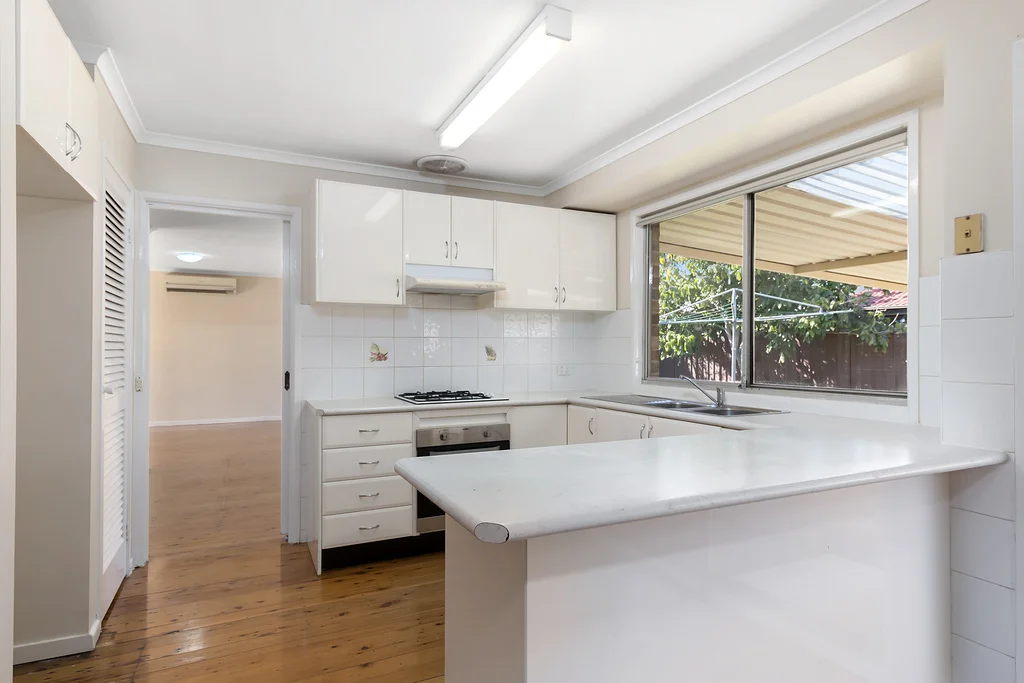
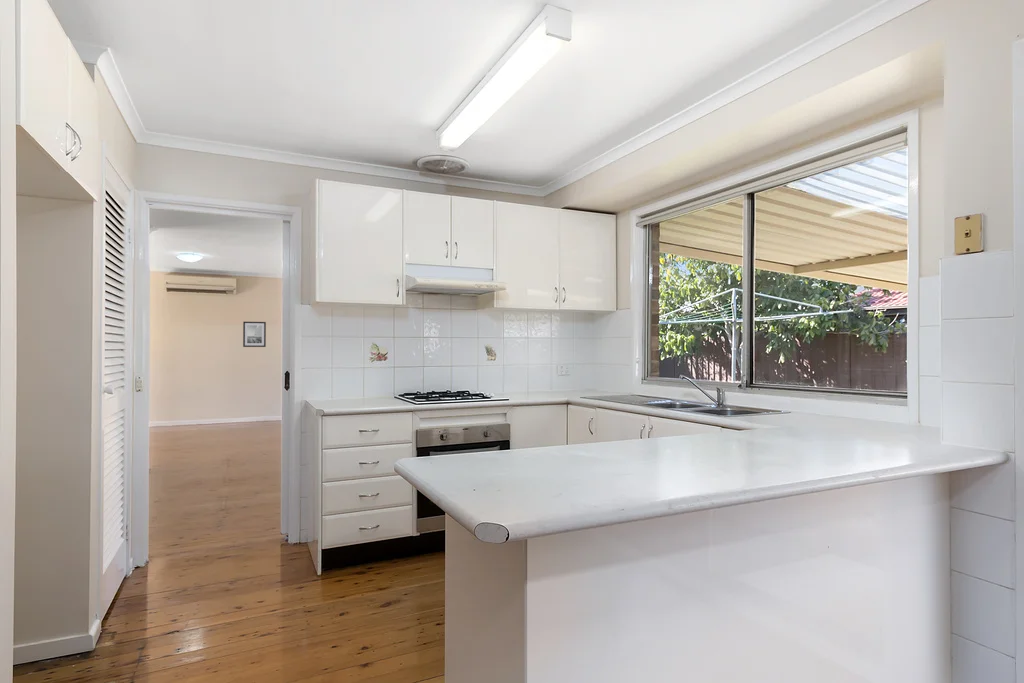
+ wall art [242,321,267,348]
